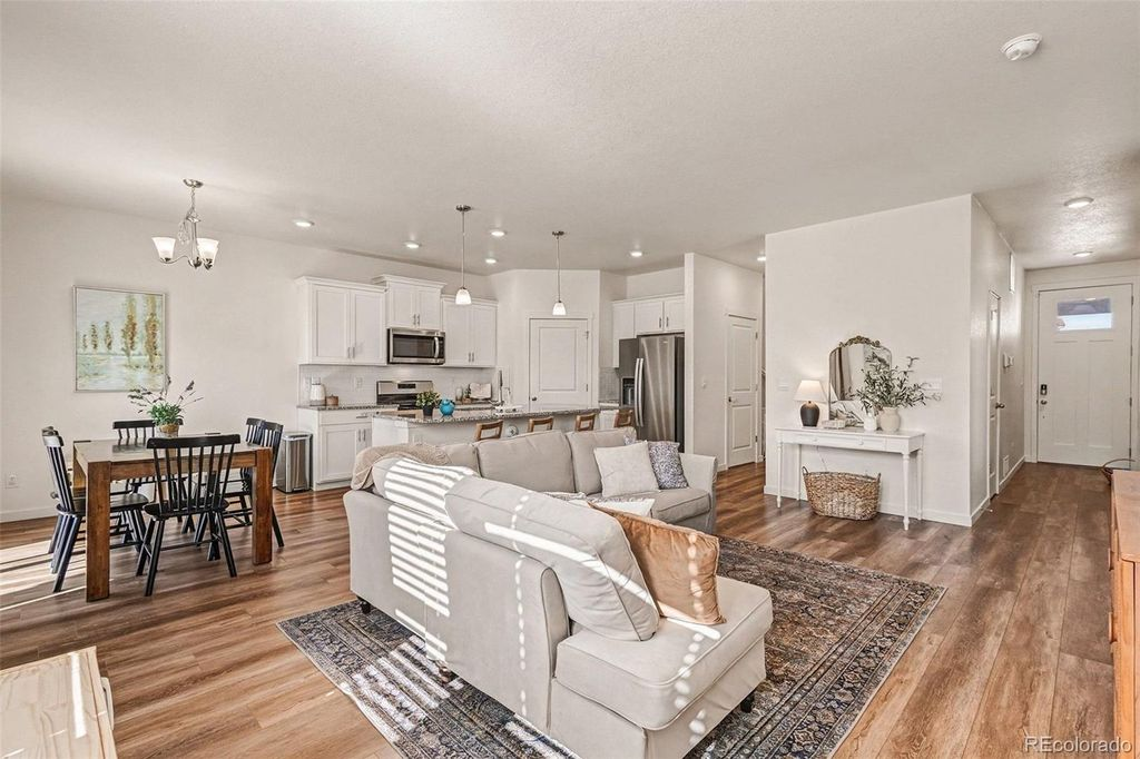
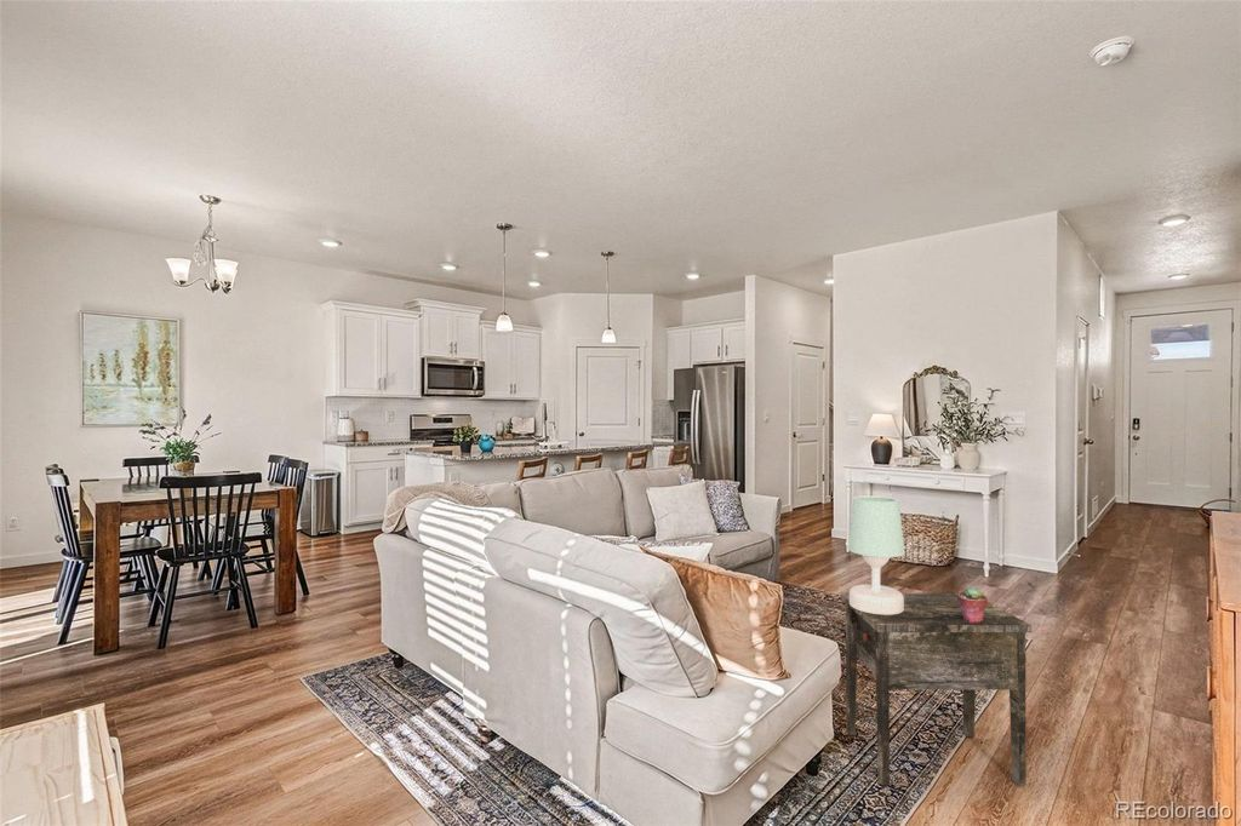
+ side table [840,592,1033,787]
+ potted succulent [957,585,989,624]
+ table lamp [847,495,907,614]
